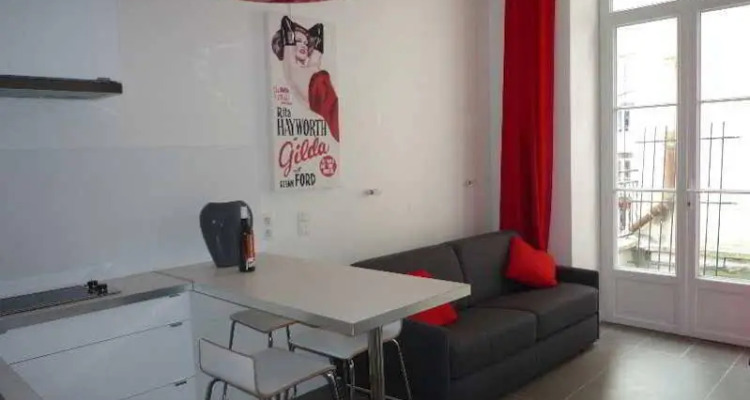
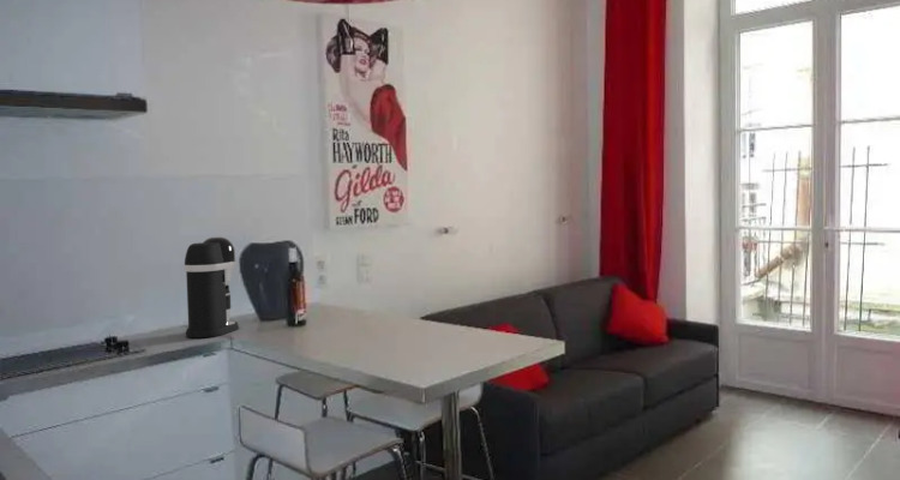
+ coffee maker [182,236,240,338]
